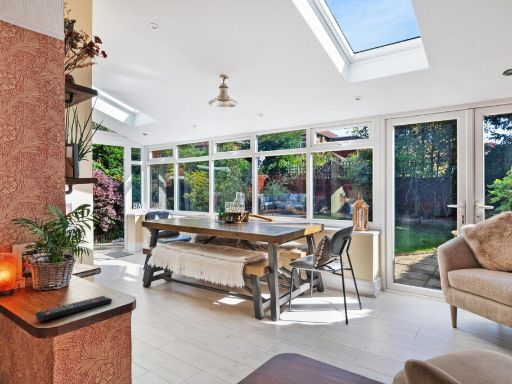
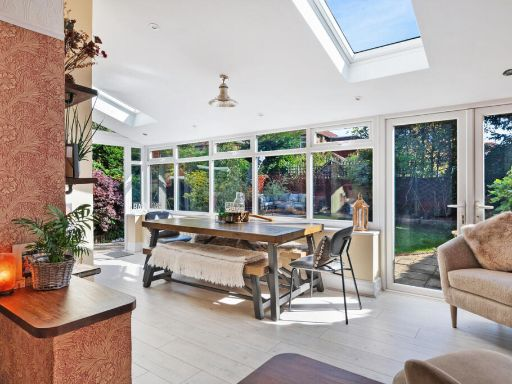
- remote control [35,295,113,322]
